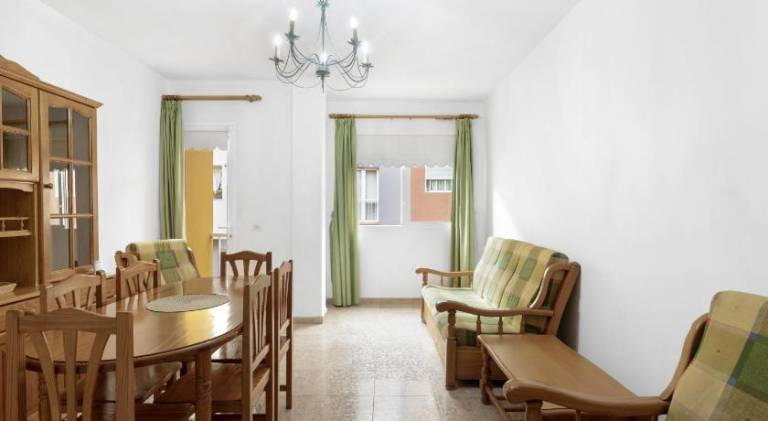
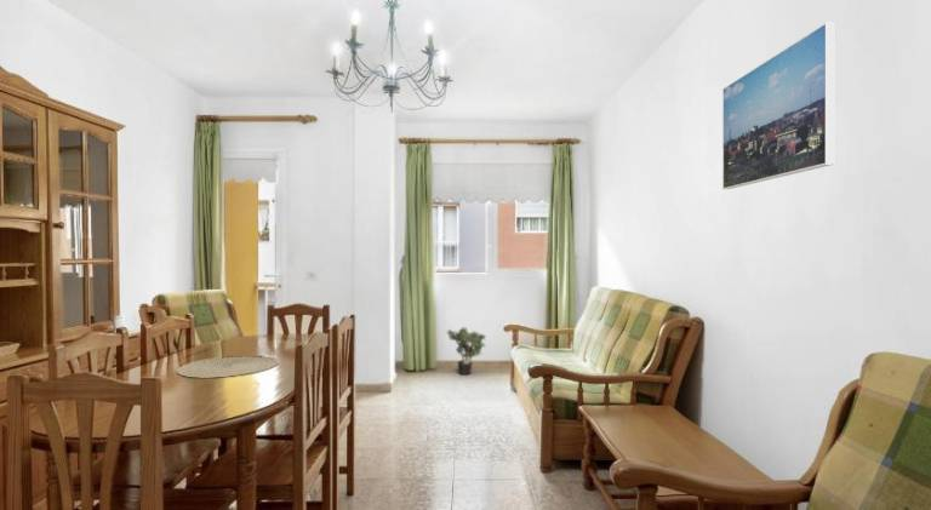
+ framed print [721,21,836,190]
+ potted plant [445,326,487,376]
